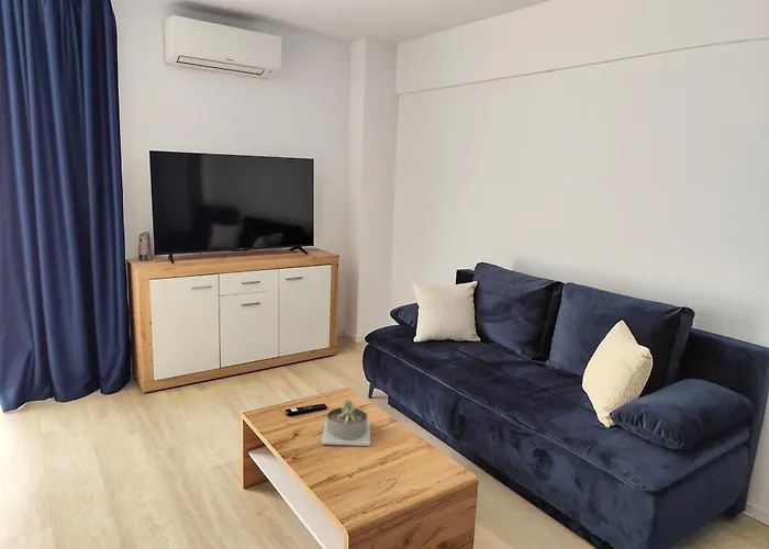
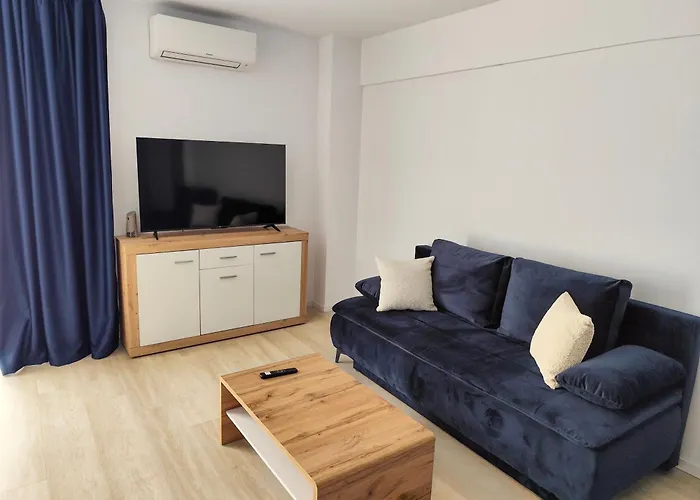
- succulent planter [320,399,371,447]
